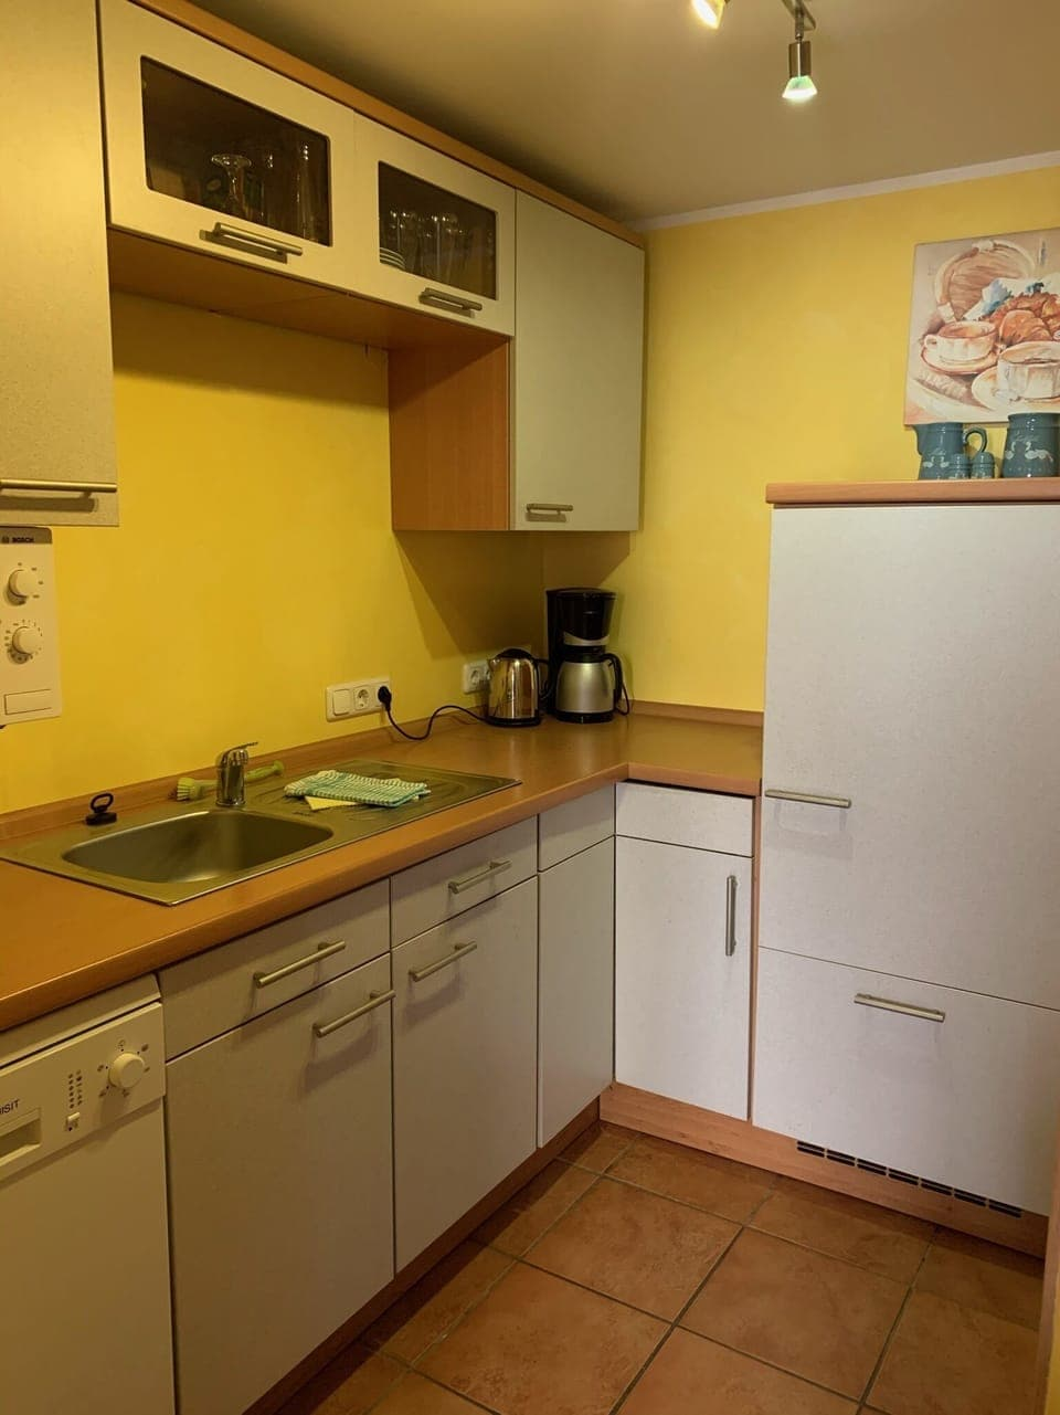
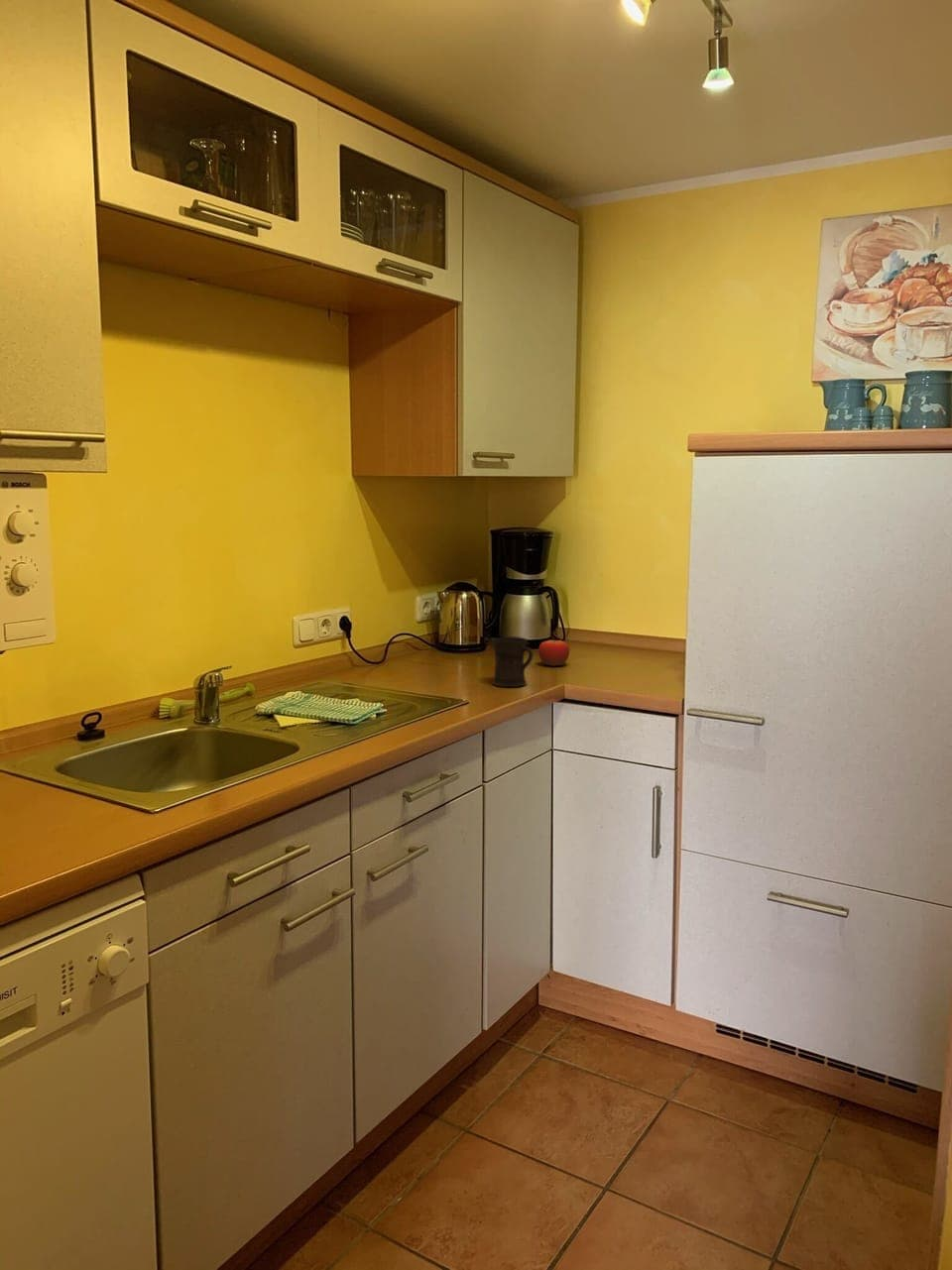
+ mug [489,635,534,688]
+ fruit [537,635,570,667]
